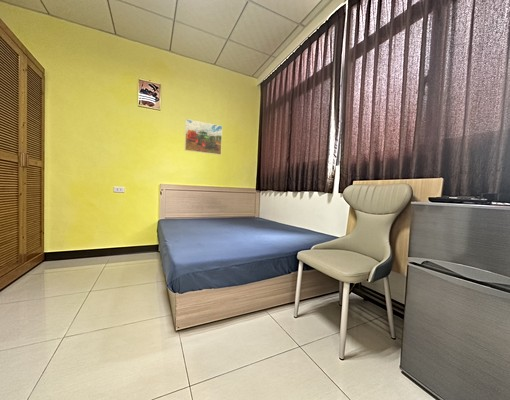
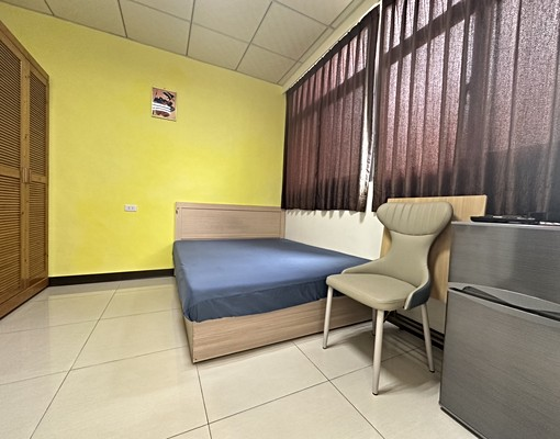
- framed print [184,118,223,156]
